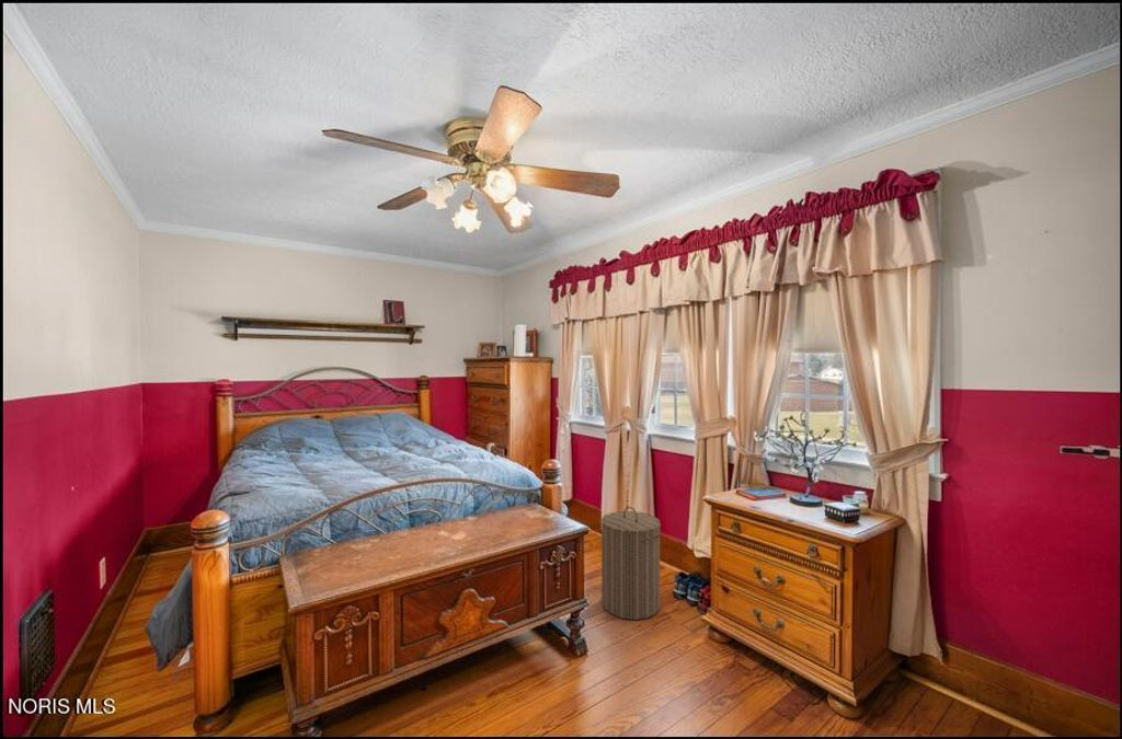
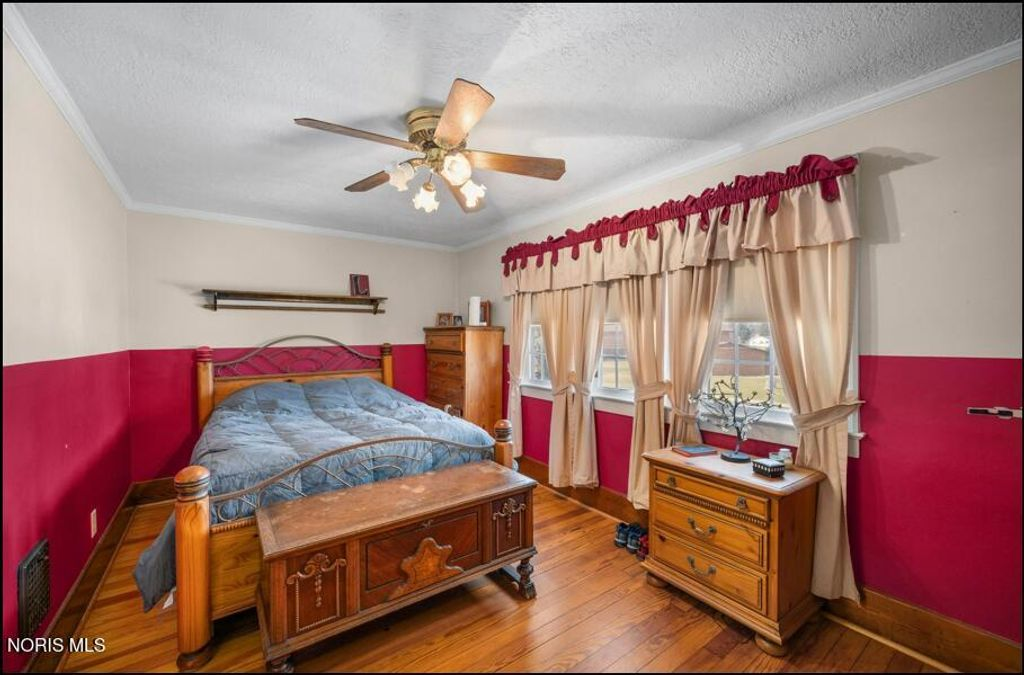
- laundry hamper [600,506,662,621]
